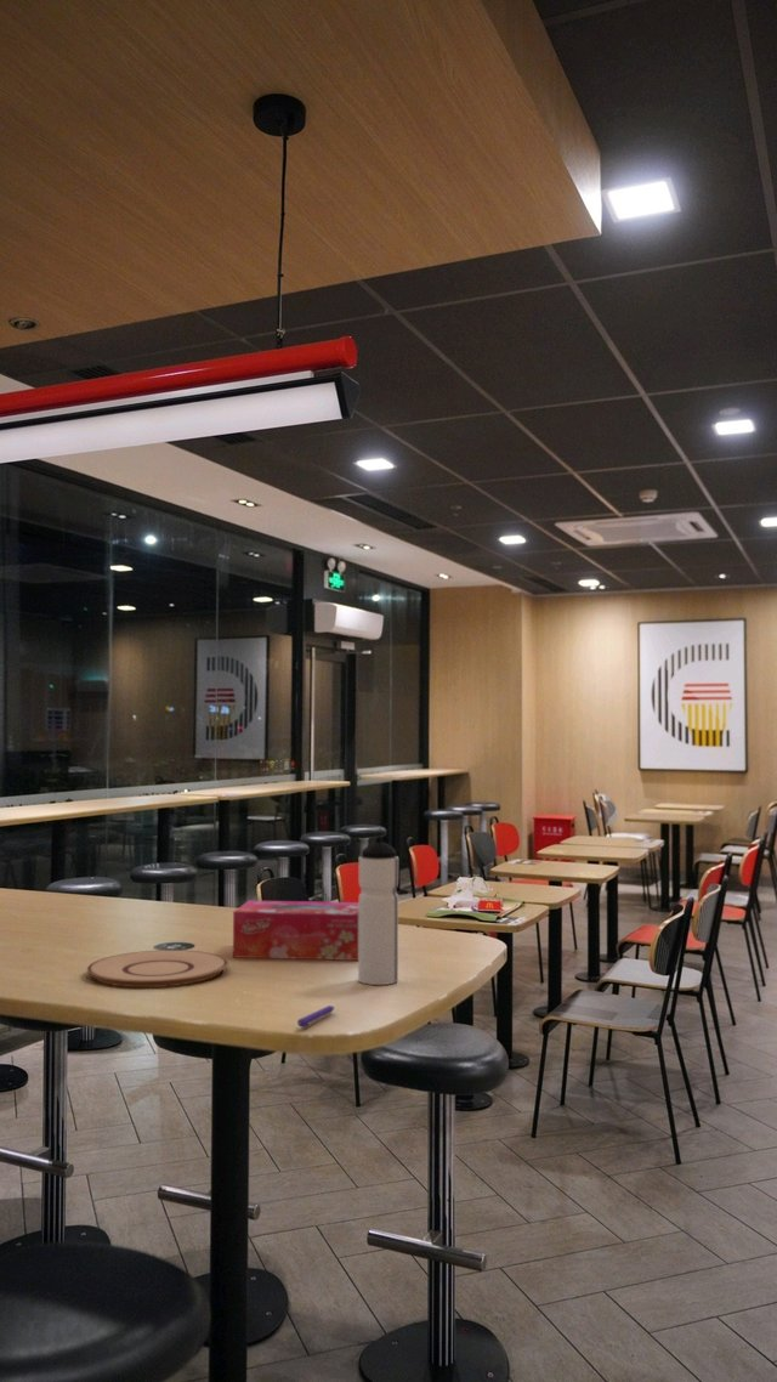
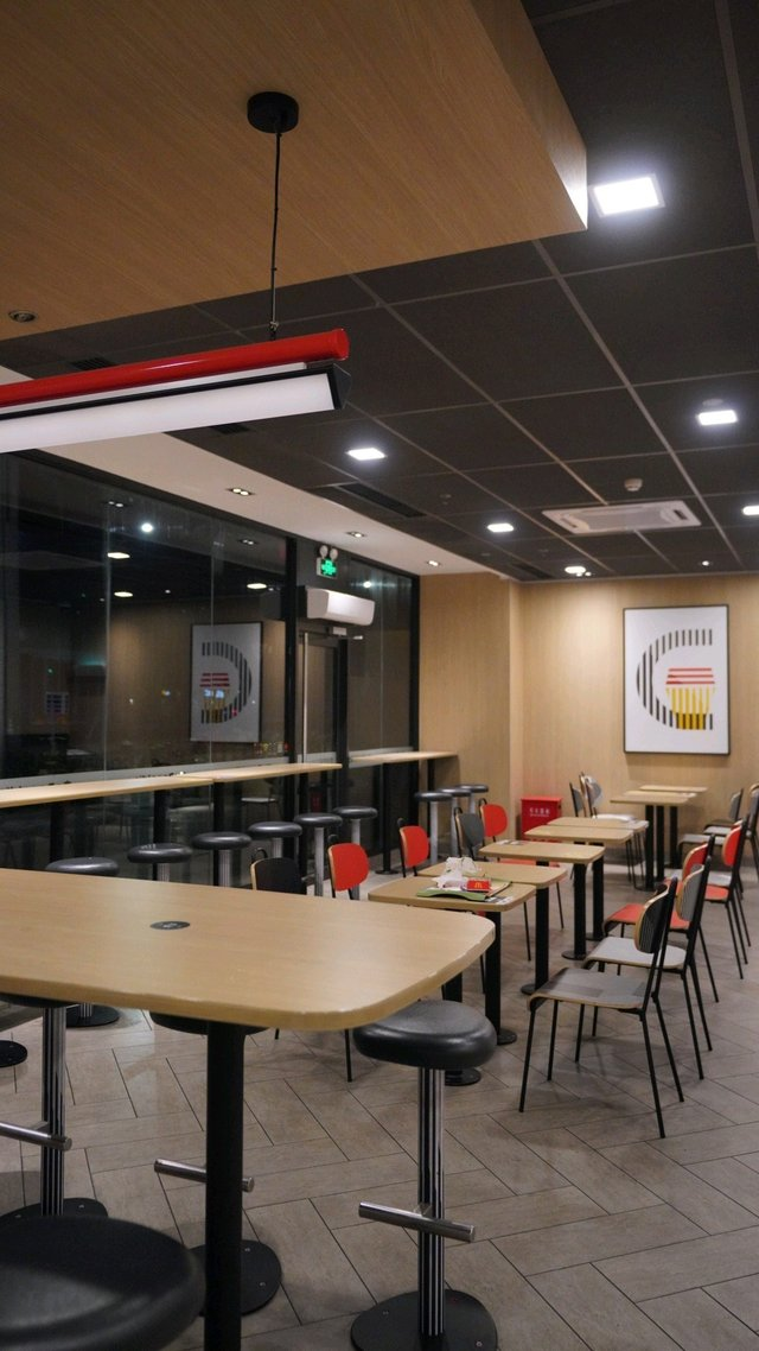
- pen [296,1004,336,1029]
- plate [86,948,229,989]
- water bottle [357,837,399,986]
- tissue box [232,899,358,962]
